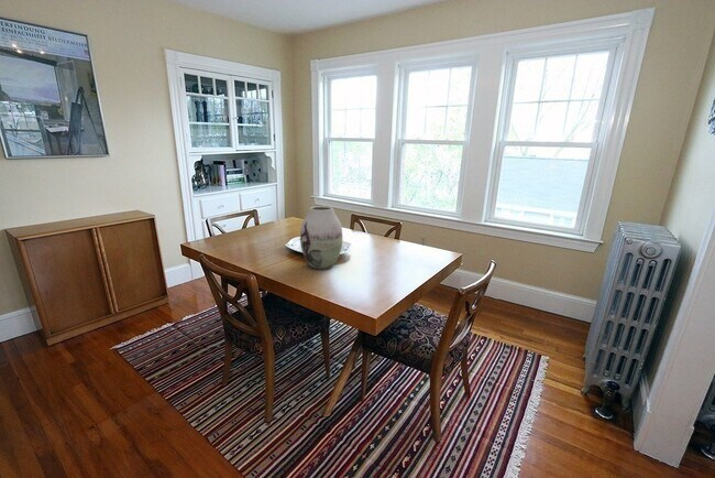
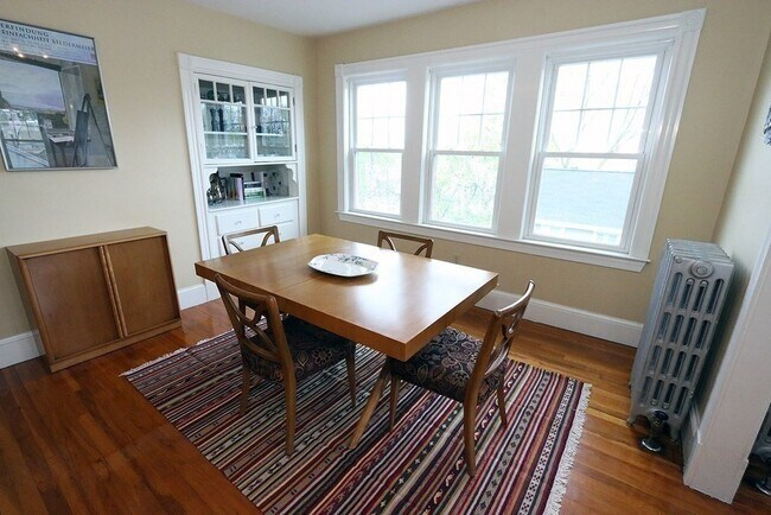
- vase [299,205,343,270]
